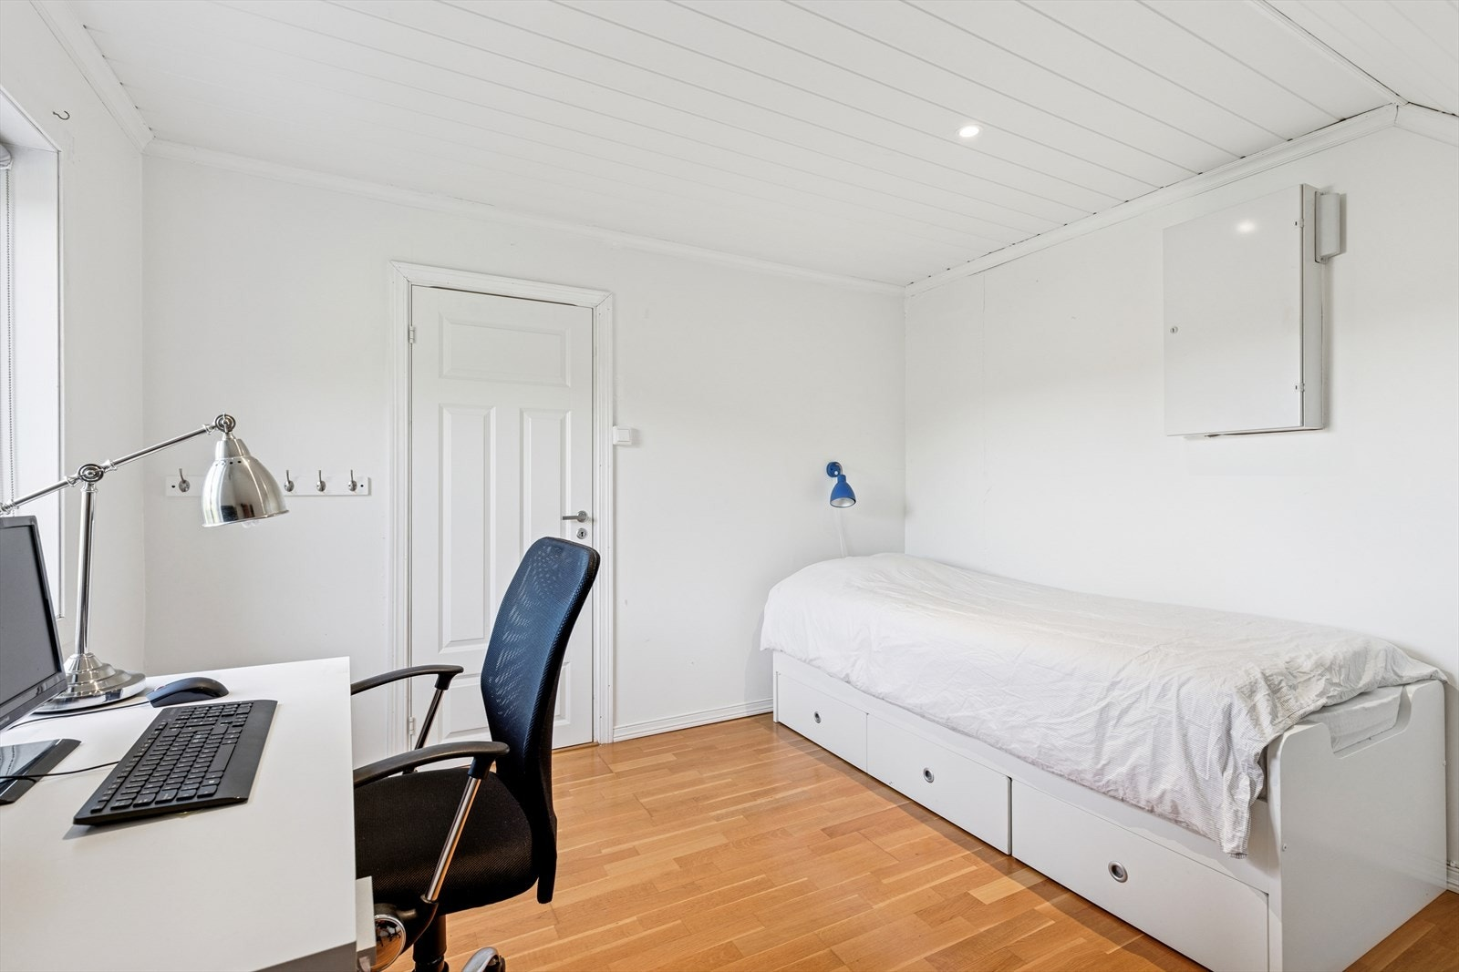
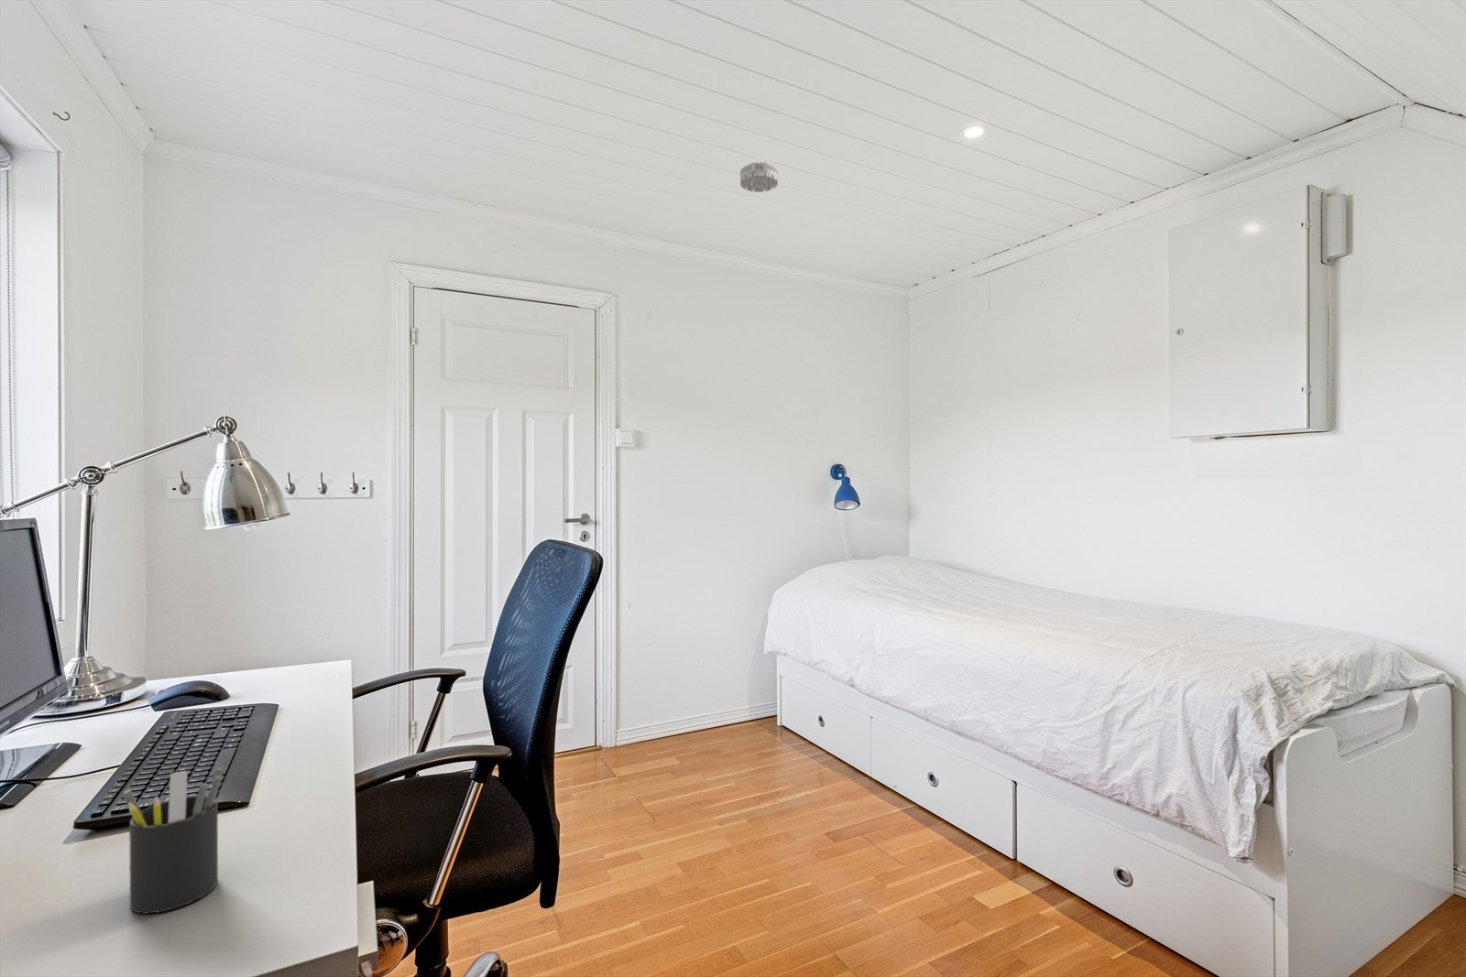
+ pen holder [122,767,224,915]
+ smoke detector [740,161,779,193]
